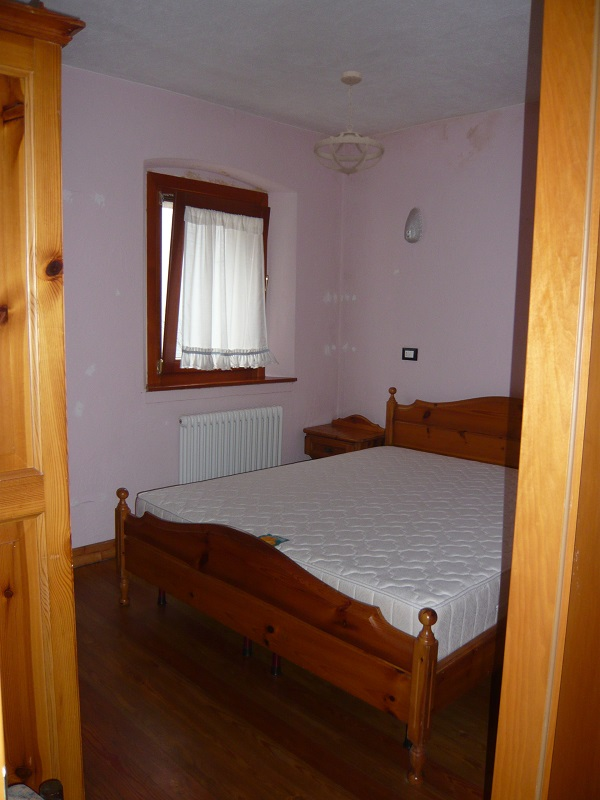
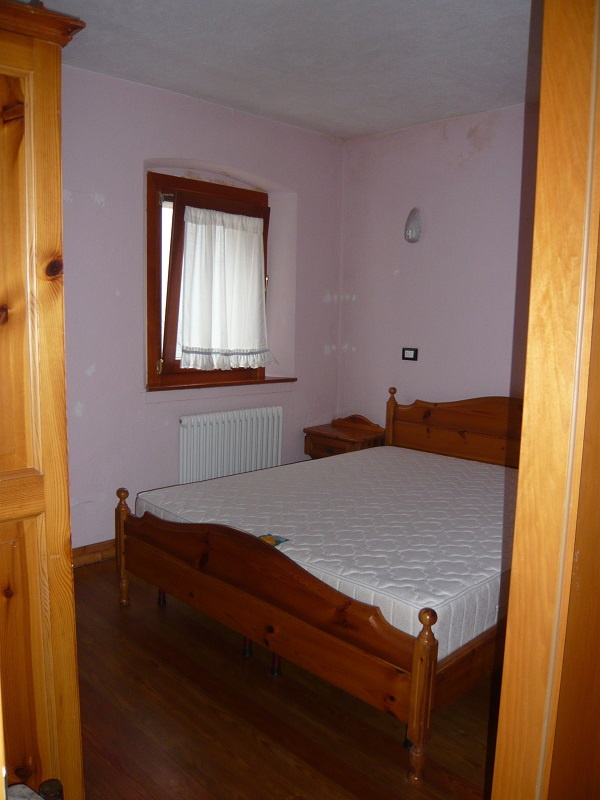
- ceiling light fixture [313,70,385,177]
